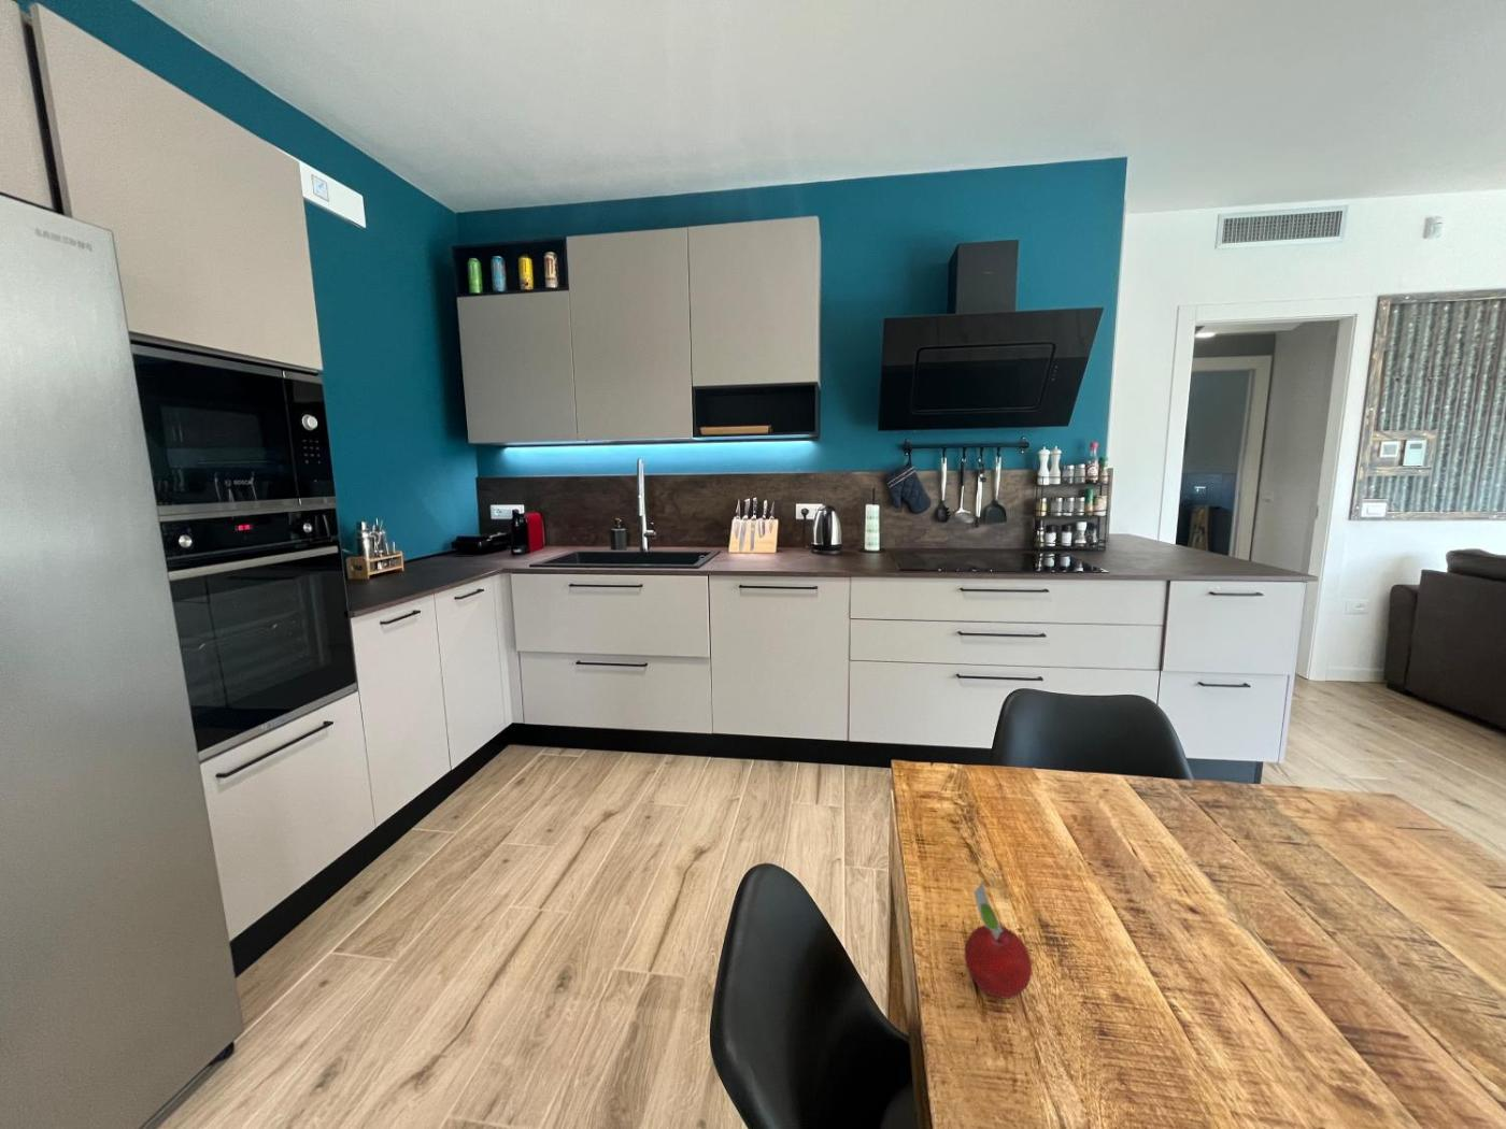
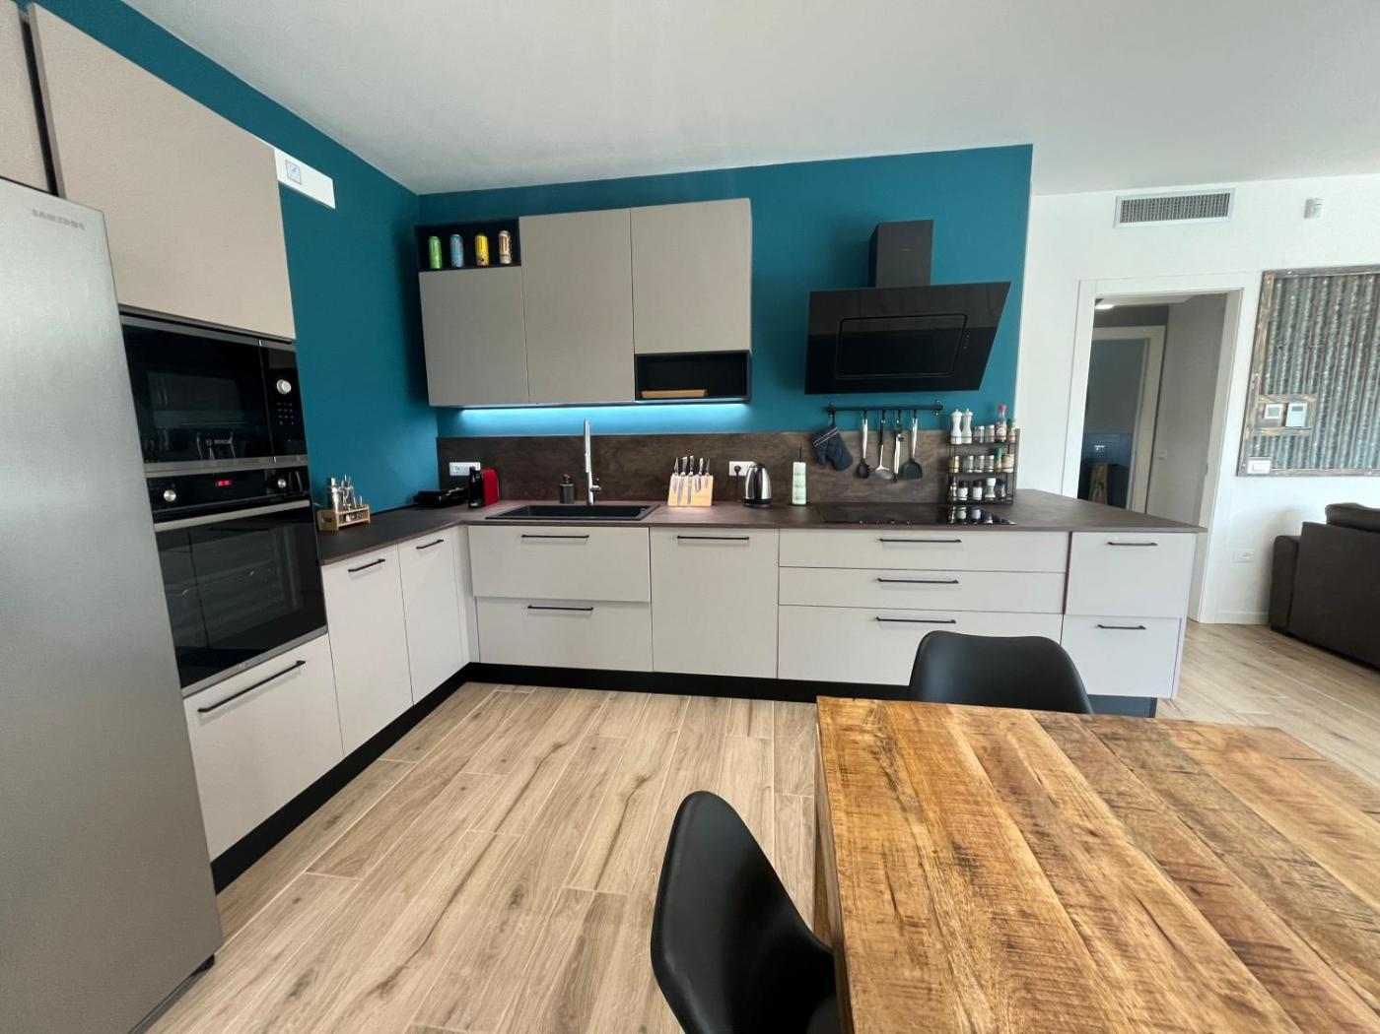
- fruit [964,879,1033,1000]
